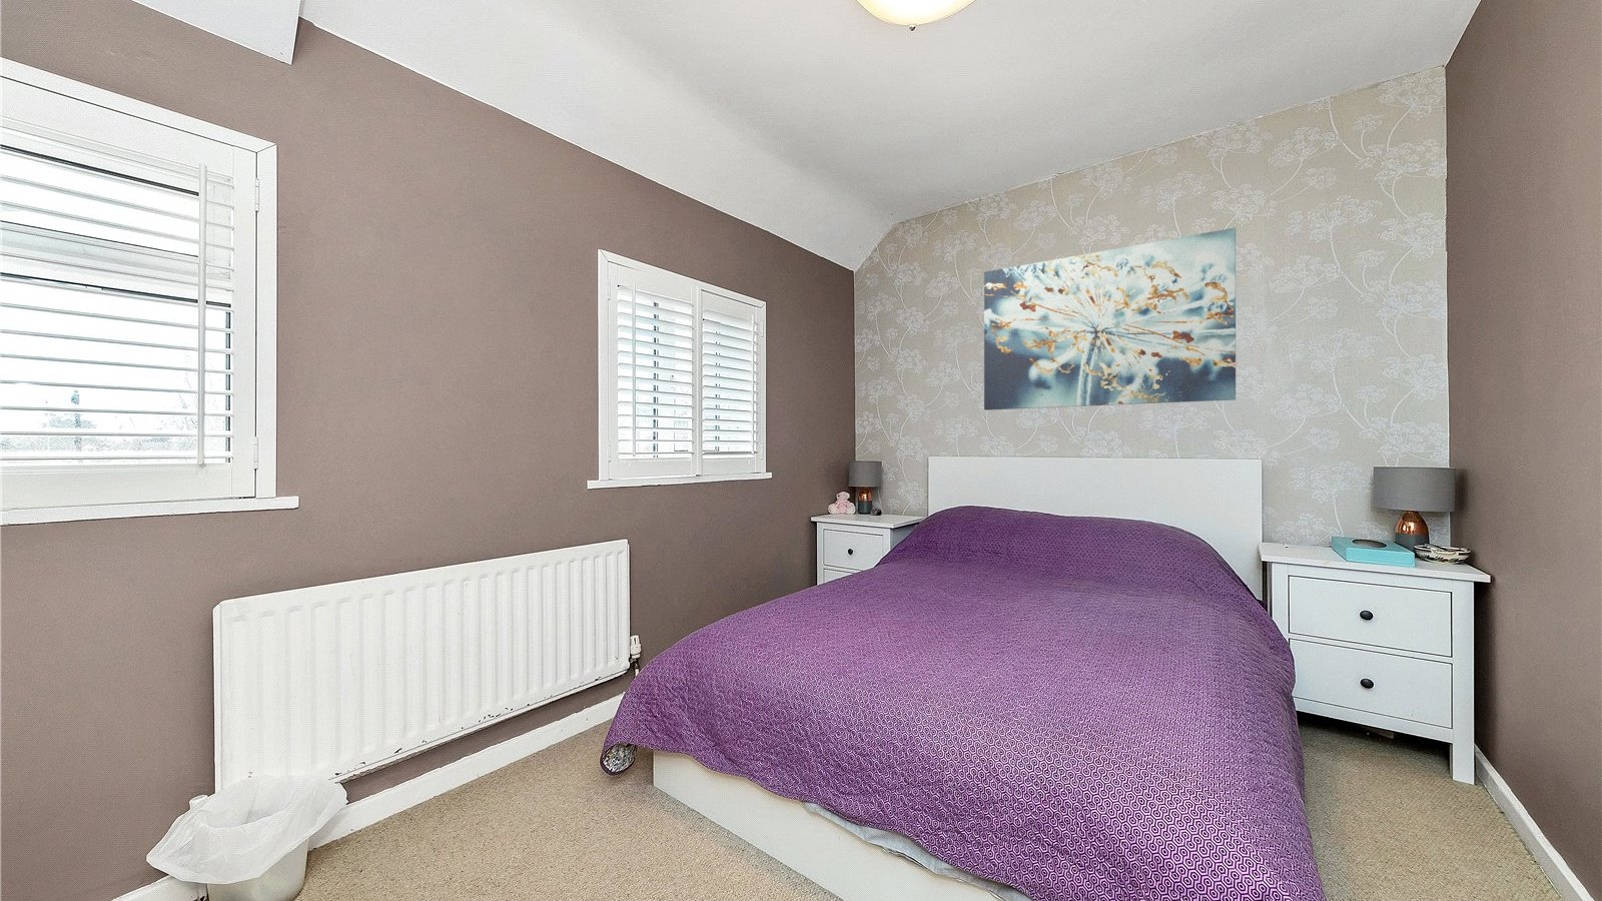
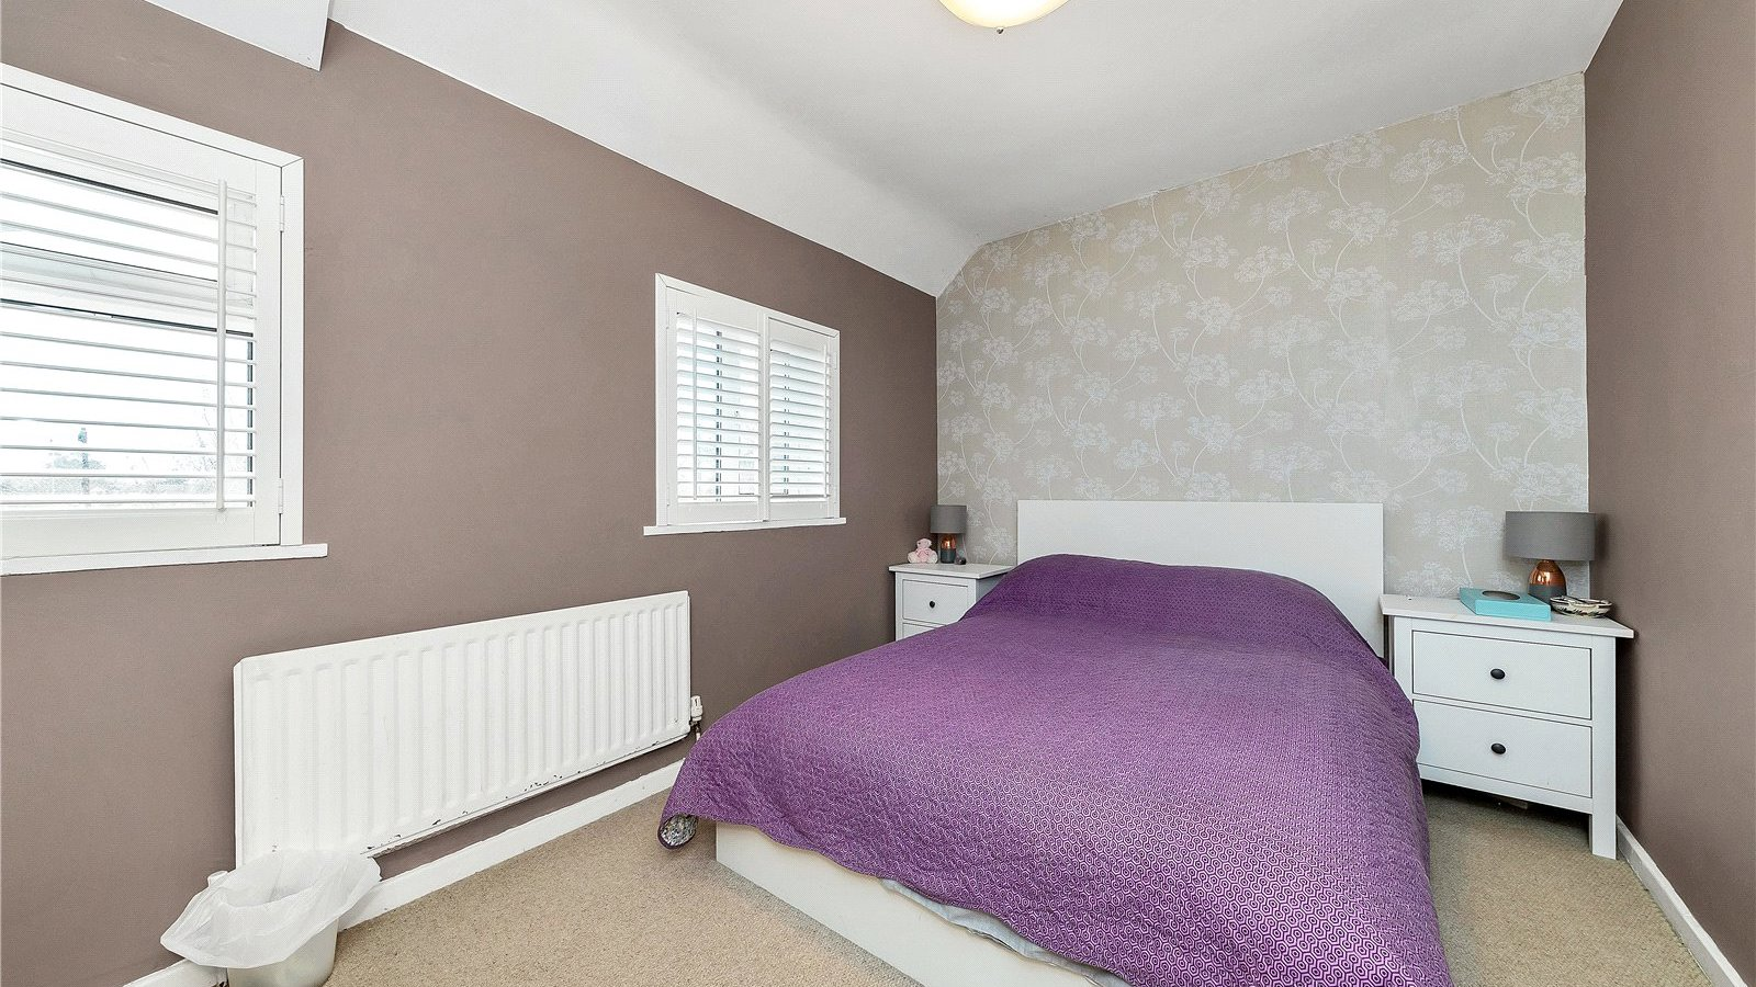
- wall art [984,228,1237,411]
